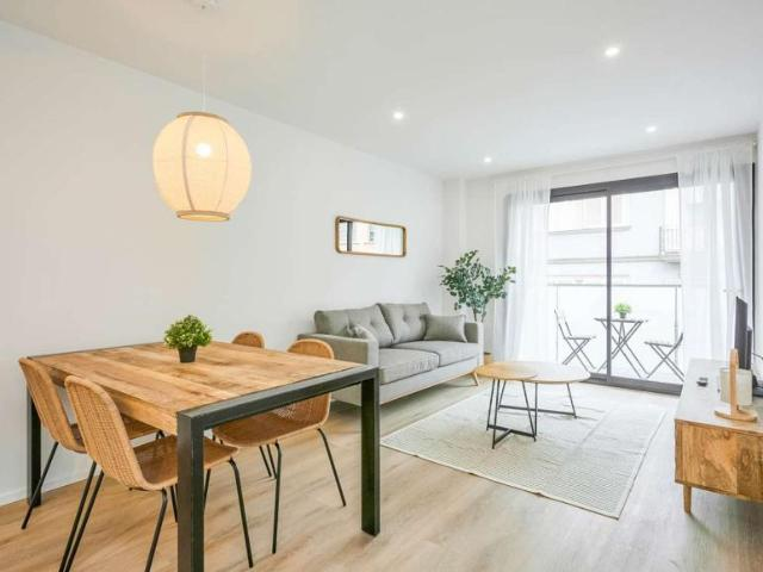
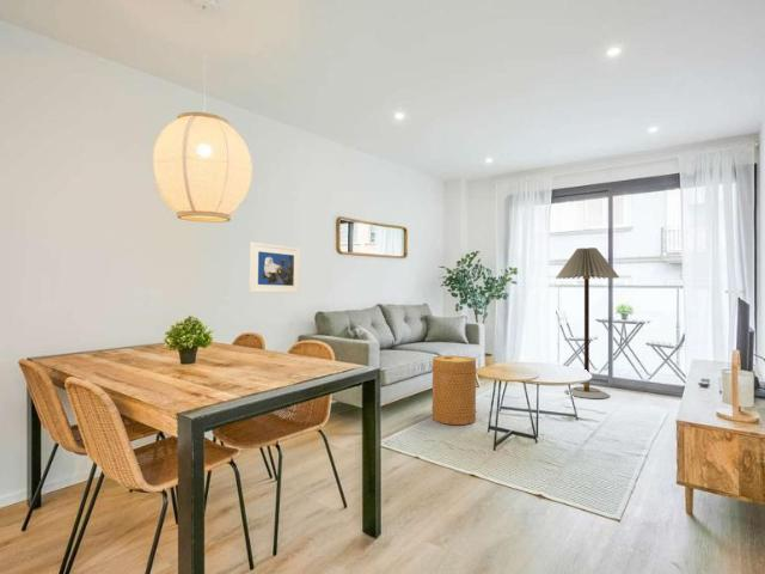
+ floor lamp [555,246,620,399]
+ basket [430,354,478,426]
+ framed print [249,242,301,294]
